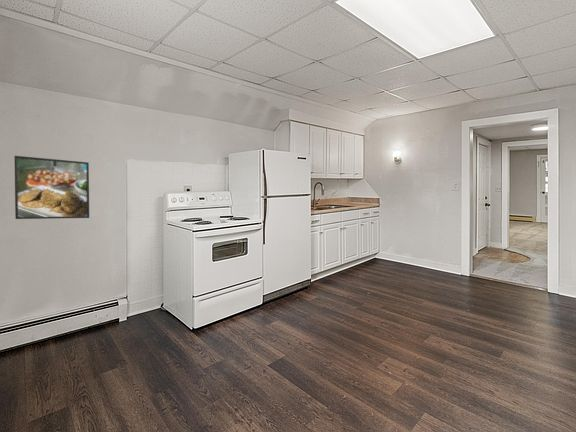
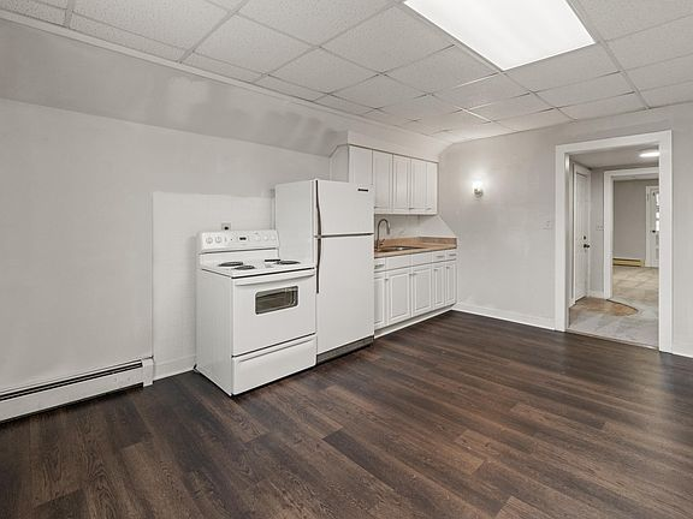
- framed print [13,155,90,220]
